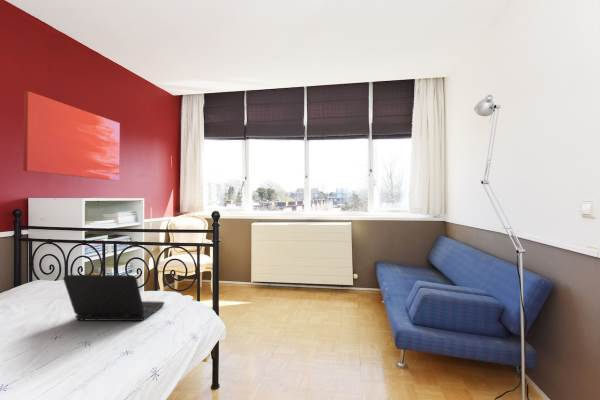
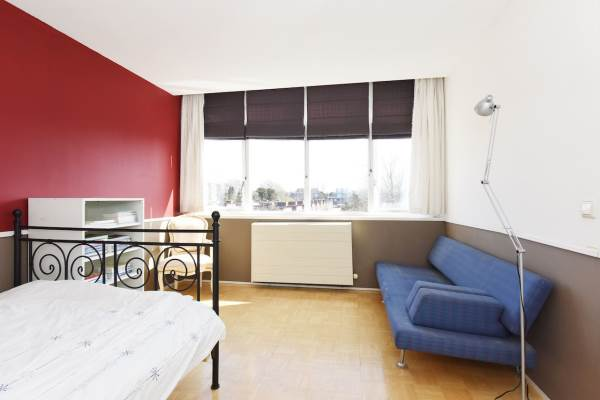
- laptop [62,274,165,322]
- wall art [22,90,121,181]
